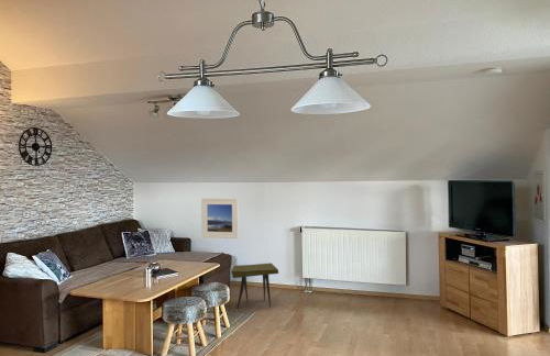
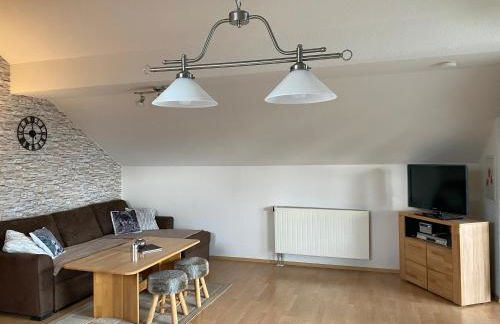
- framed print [200,197,240,240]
- side table [230,262,279,309]
